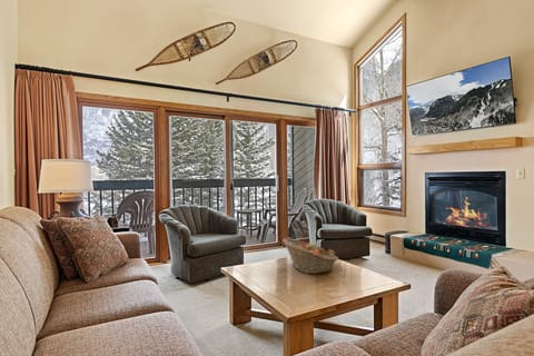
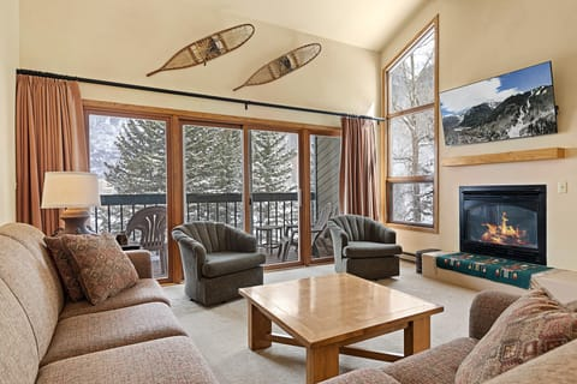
- fruit basket [281,237,339,275]
